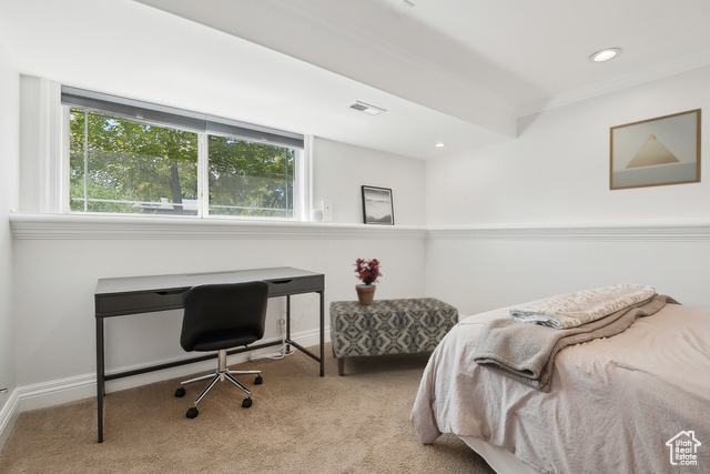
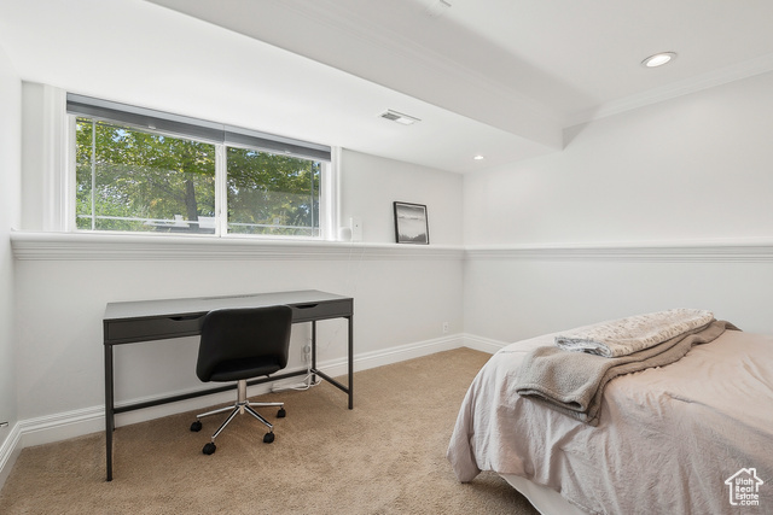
- wall art [608,108,702,191]
- bench [328,296,460,376]
- potted plant [351,256,384,305]
